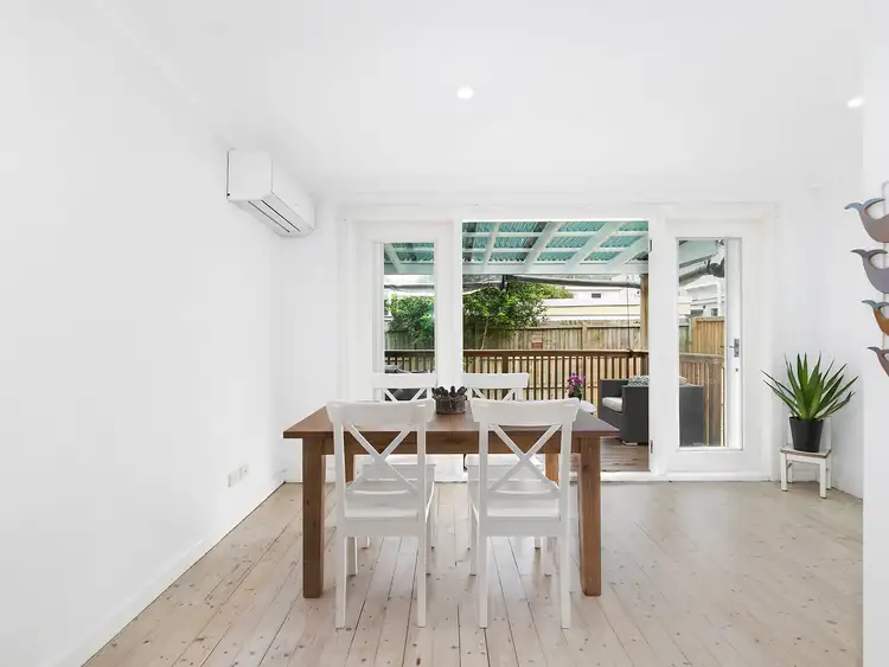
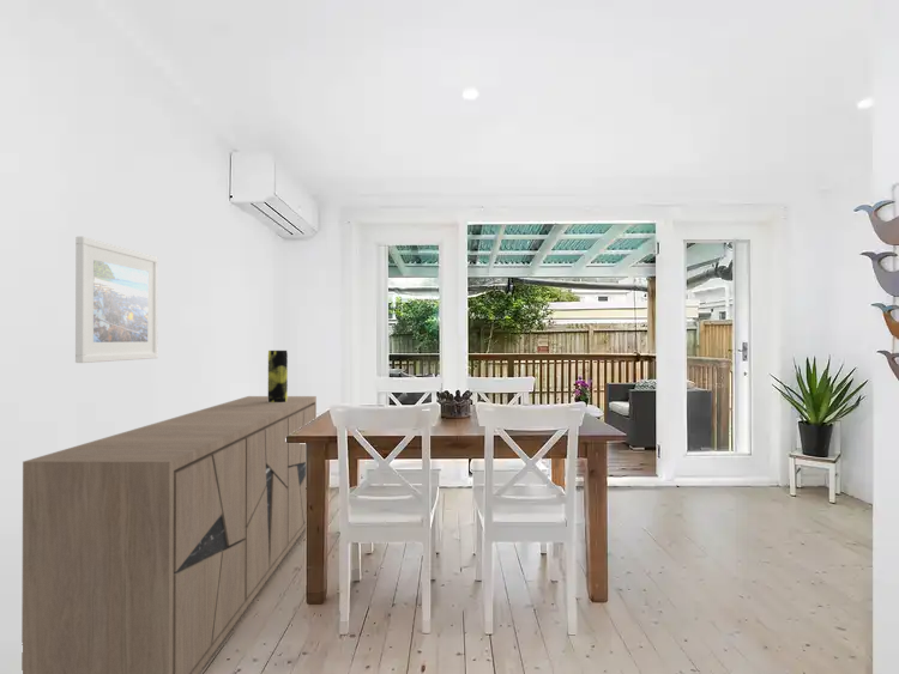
+ vase [267,350,289,402]
+ sideboard [20,395,318,674]
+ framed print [74,236,159,364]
